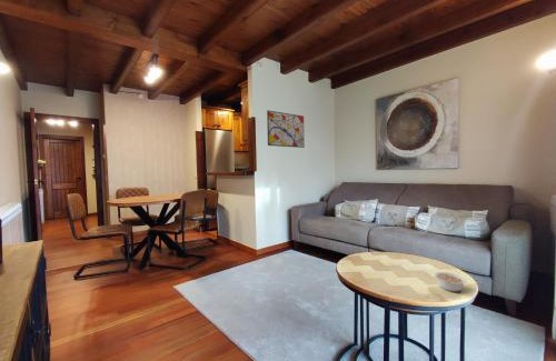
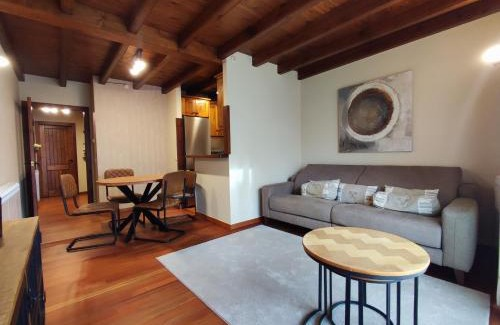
- legume [434,271,468,293]
- wall art [266,109,306,149]
